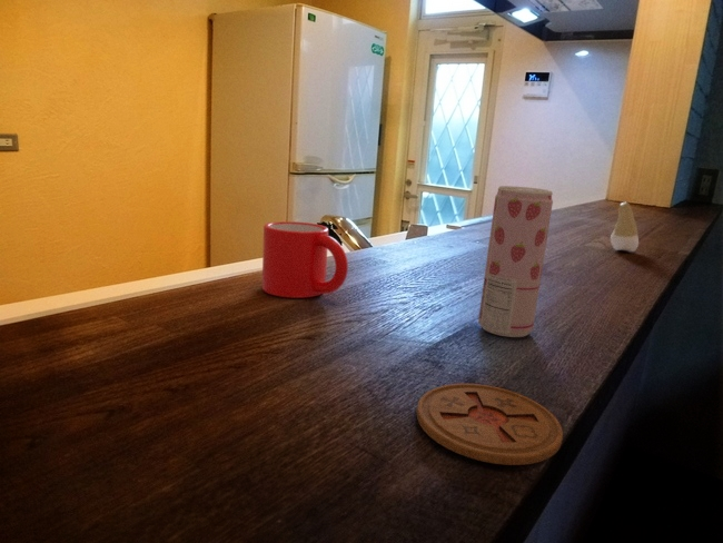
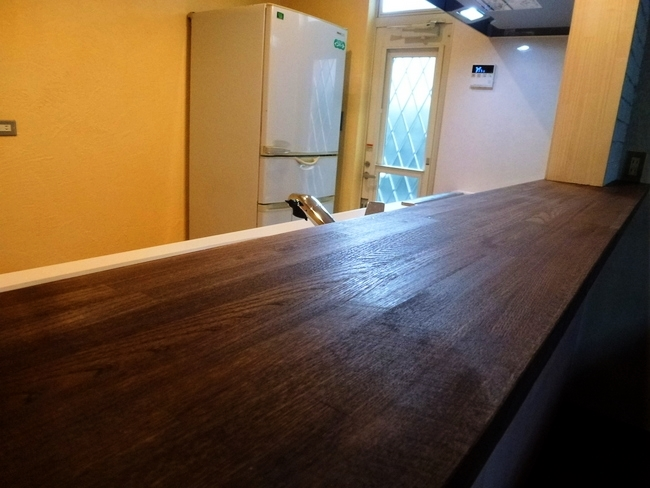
- tooth [610,201,640,253]
- beverage can [477,185,554,338]
- mug [261,220,349,299]
- coaster [416,383,564,466]
